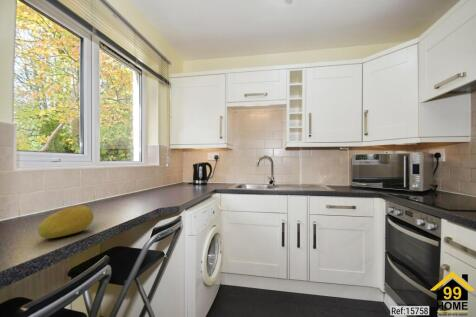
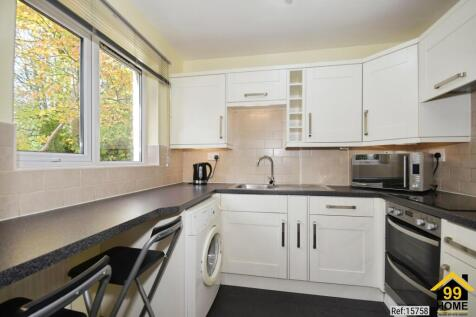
- fruit [37,205,95,239]
